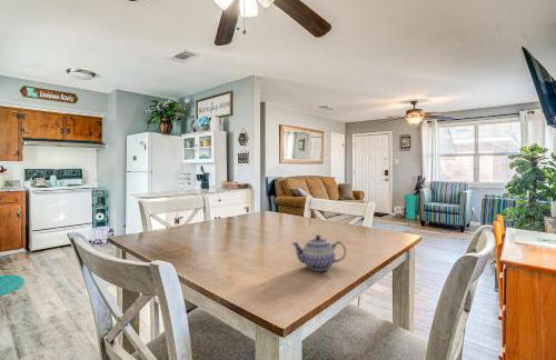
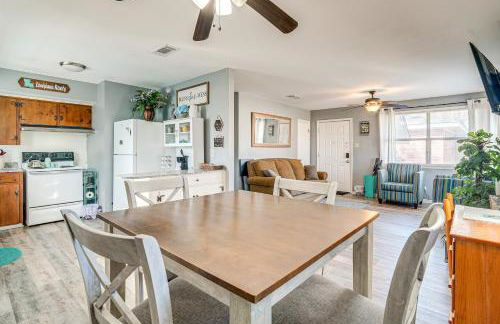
- teapot [290,233,347,272]
